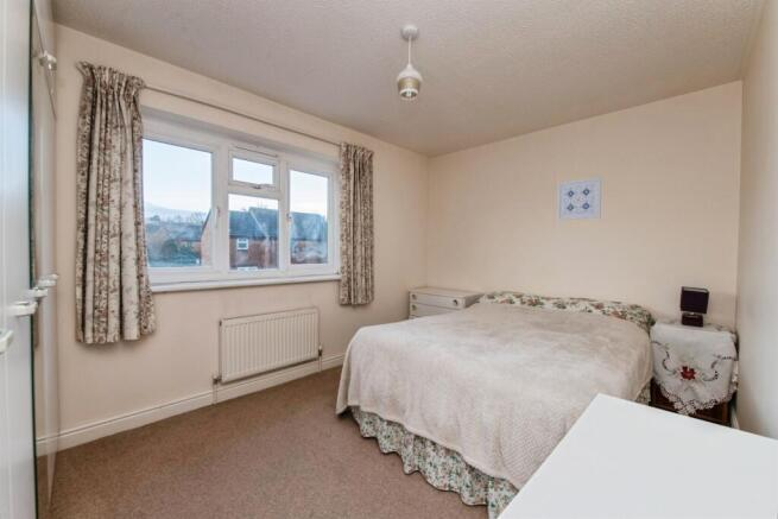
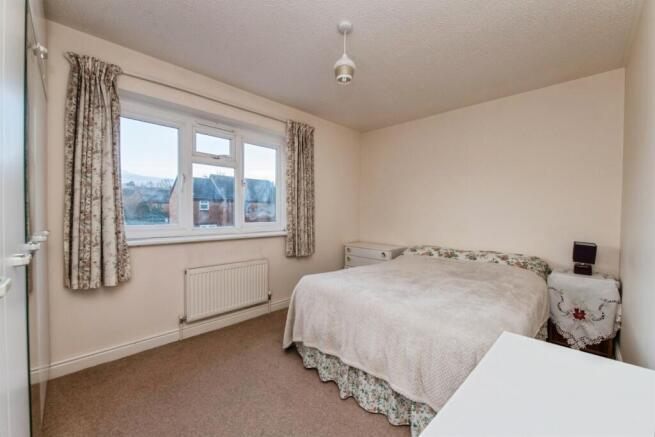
- wall art [556,176,602,221]
